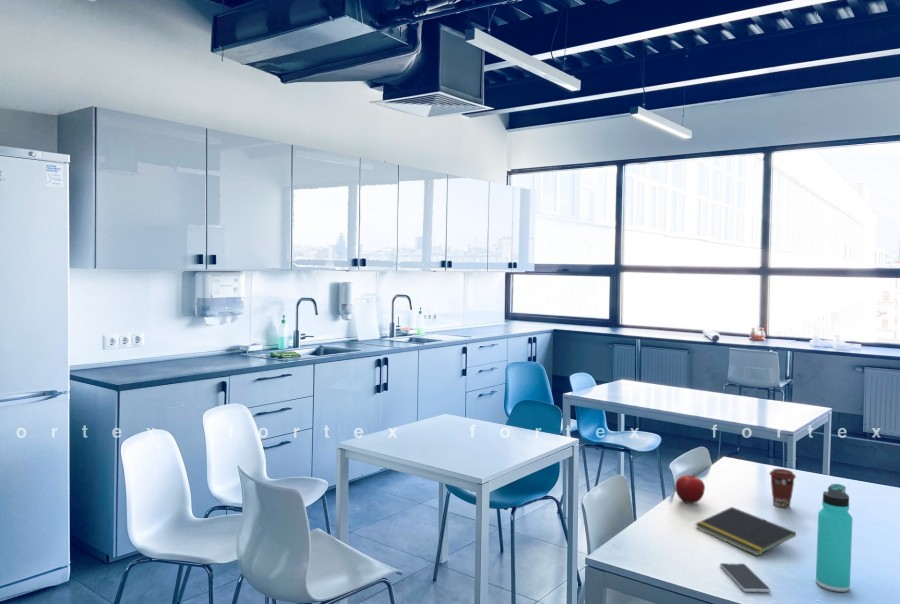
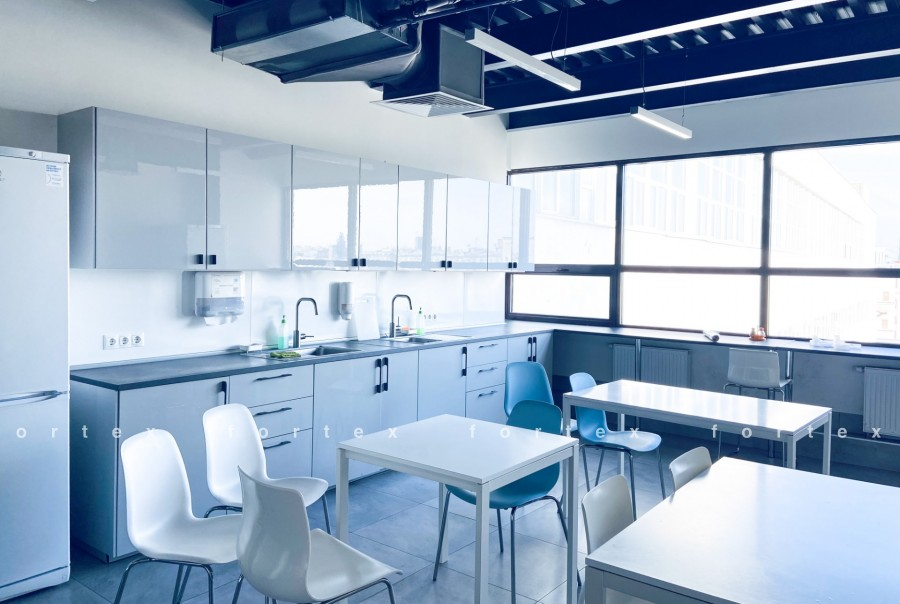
- smartphone [719,562,772,593]
- coffee cup [768,468,797,509]
- thermos bottle [815,483,853,593]
- fruit [674,473,706,504]
- notepad [694,506,797,557]
